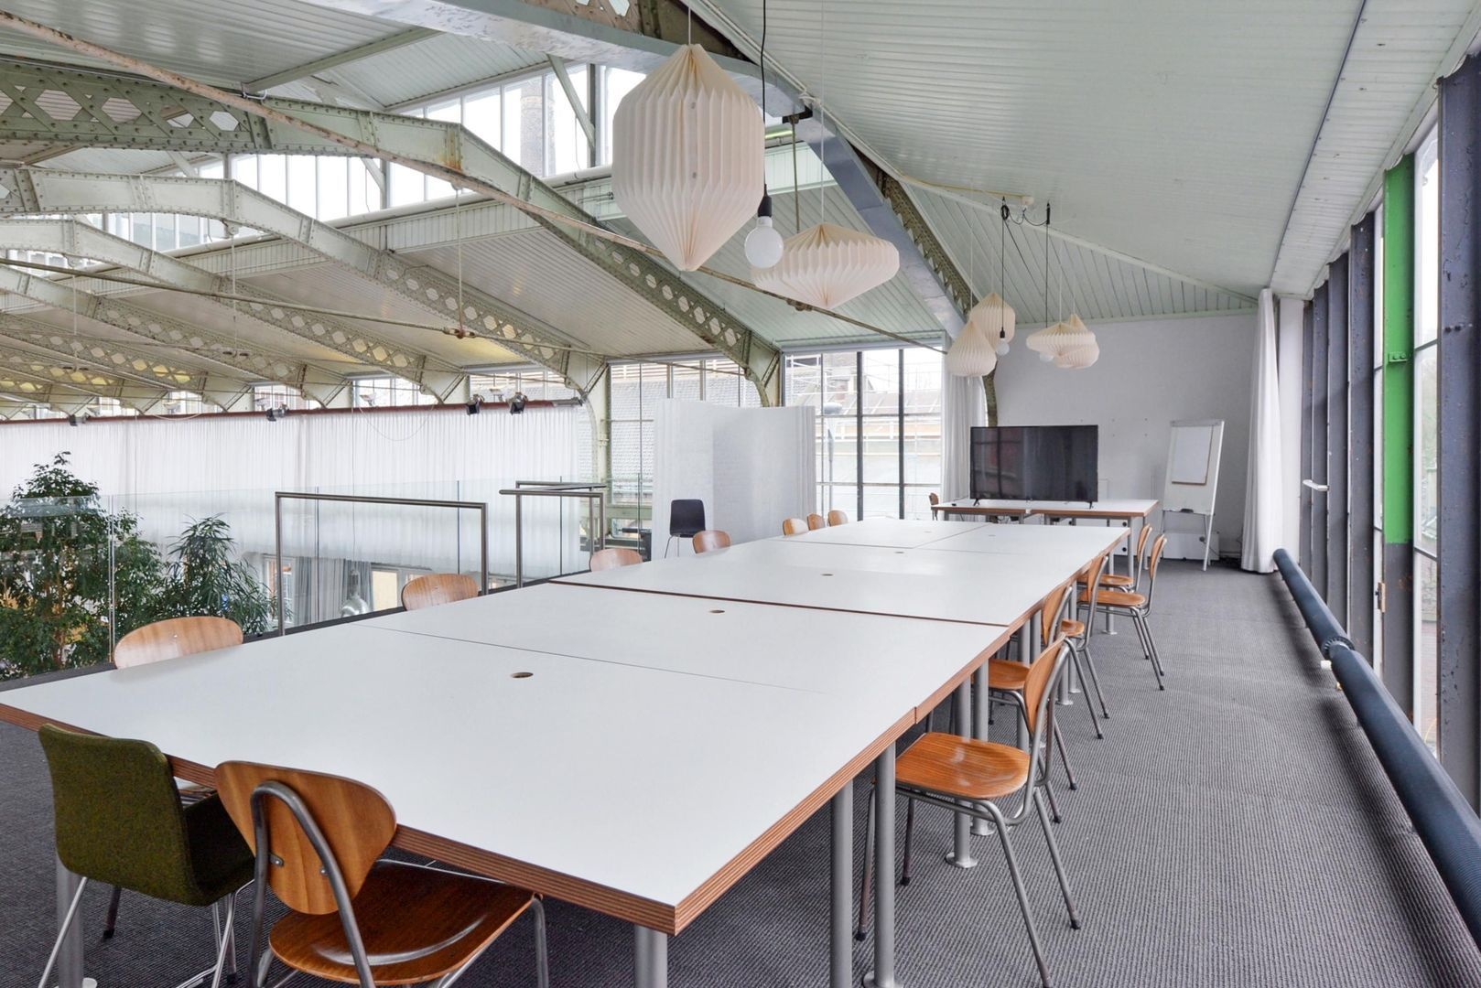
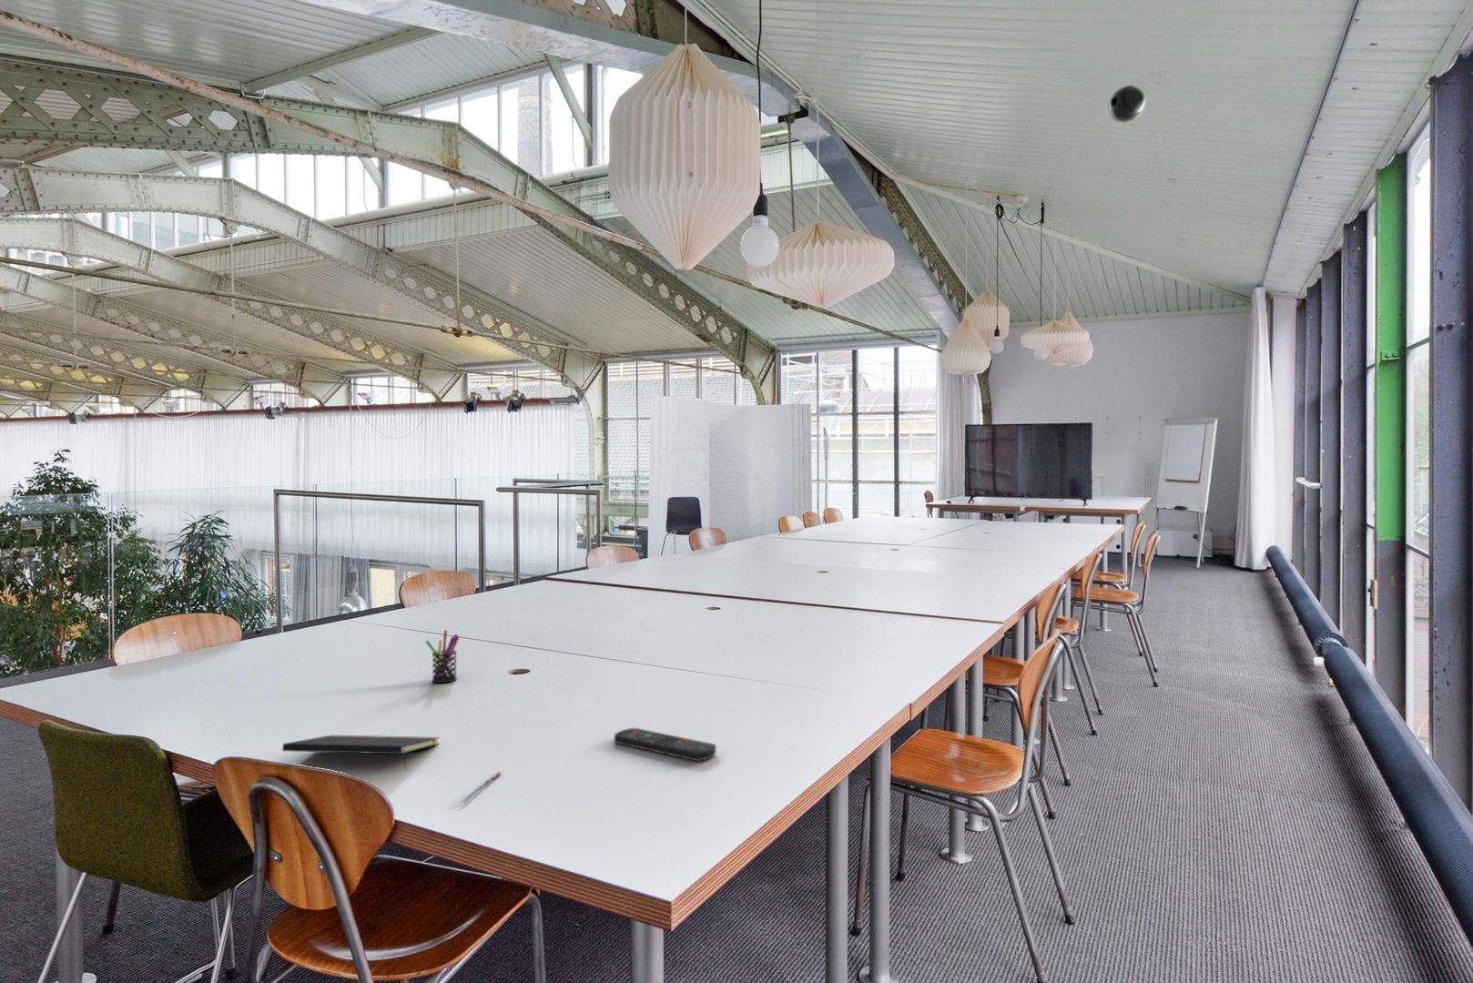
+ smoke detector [1107,84,1146,124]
+ pen holder [424,630,460,683]
+ notepad [281,734,441,772]
+ remote control [613,727,716,761]
+ pen [461,771,502,803]
